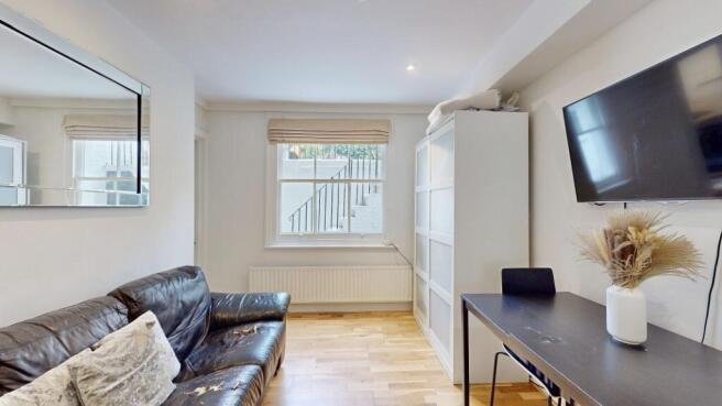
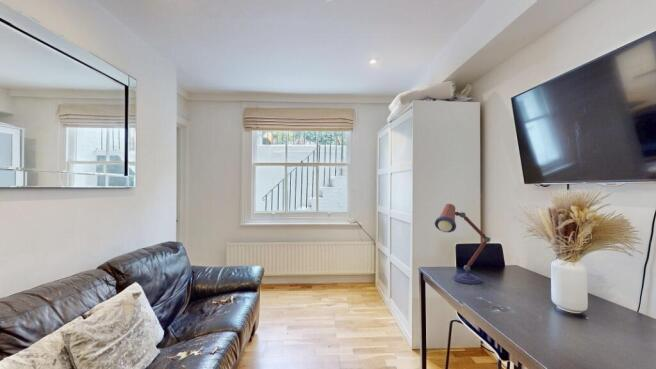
+ desk lamp [434,203,492,285]
